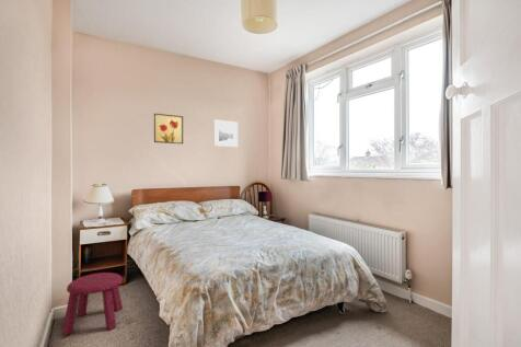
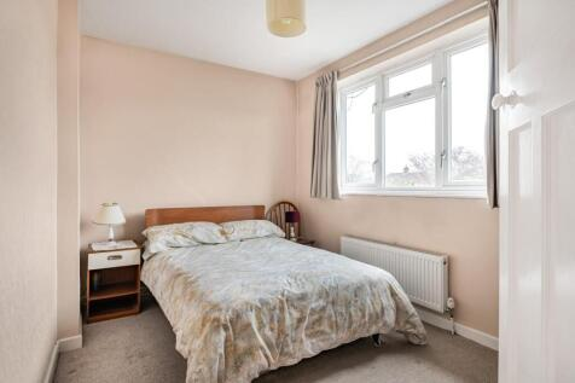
- wall art [153,113,184,144]
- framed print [213,118,239,148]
- stool [61,271,124,336]
